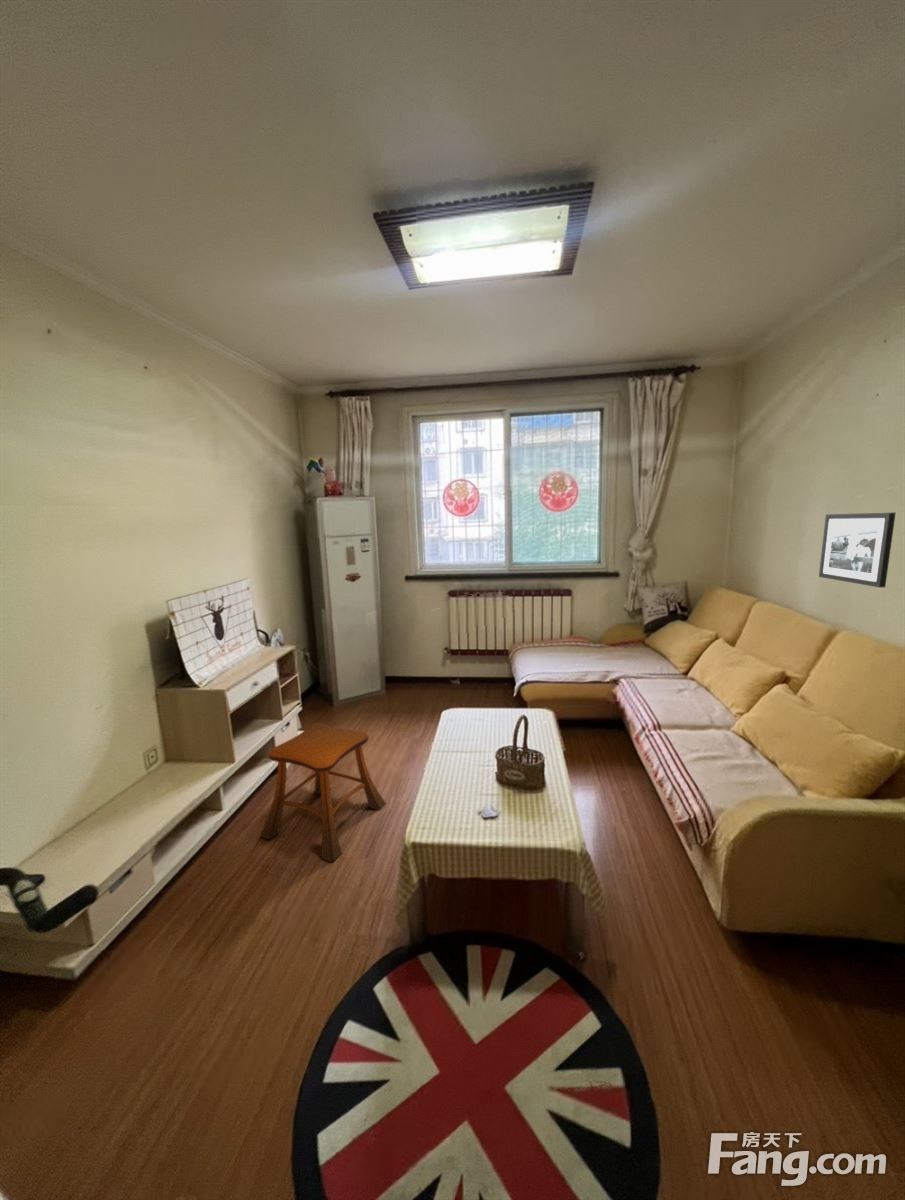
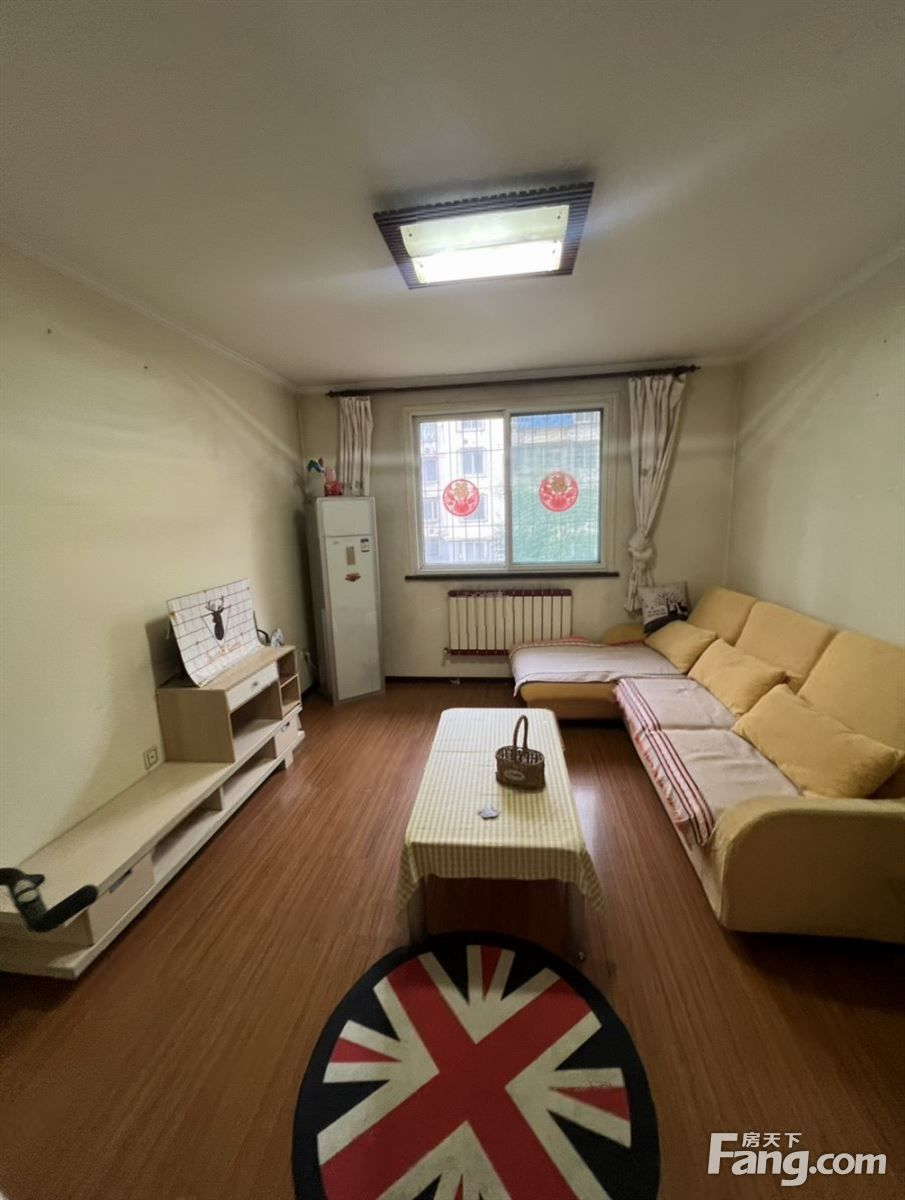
- picture frame [818,512,897,589]
- stool [259,722,387,863]
